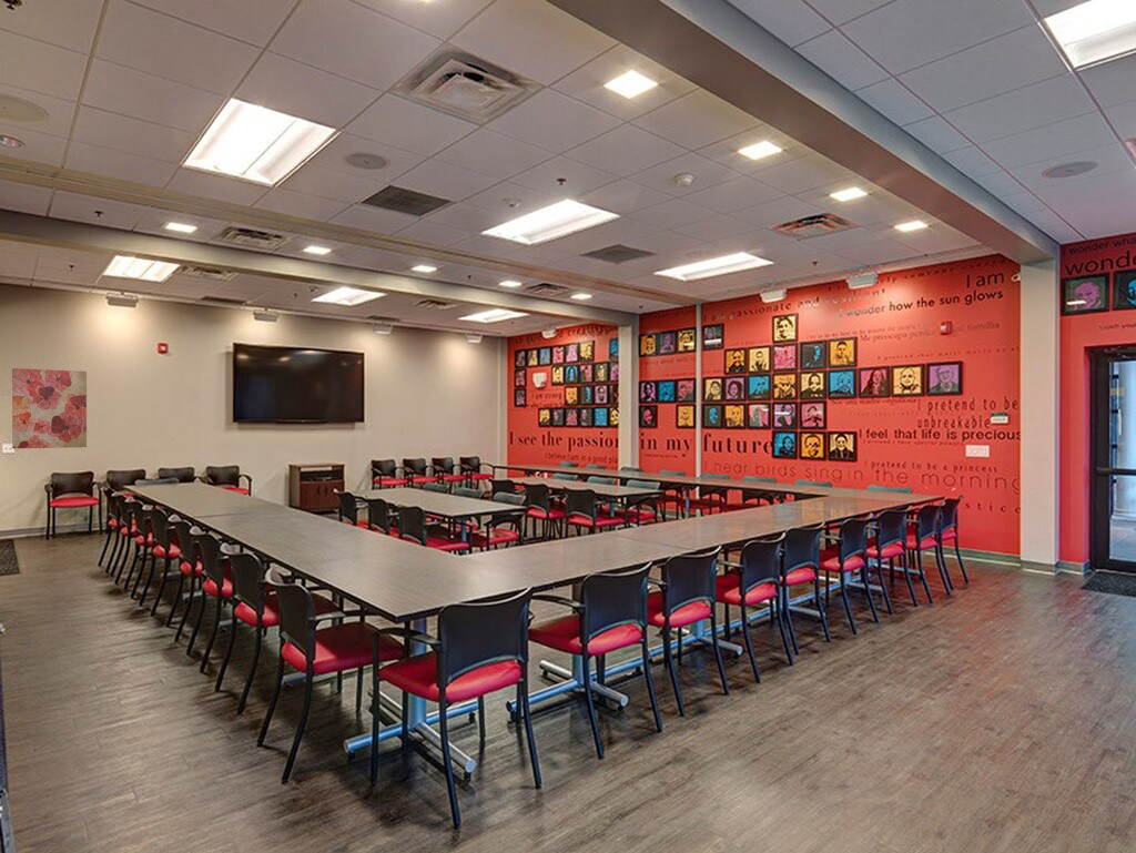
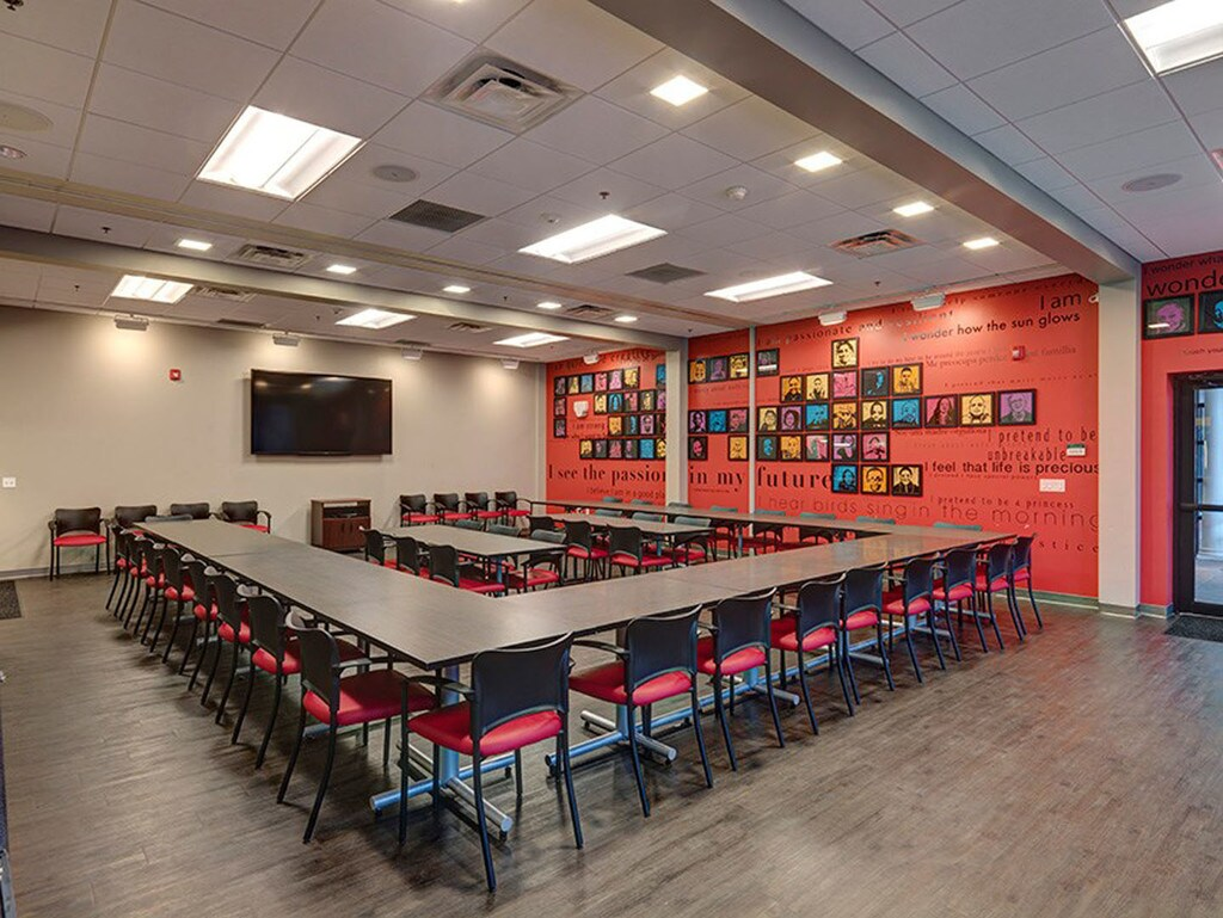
- wall art [11,367,88,449]
